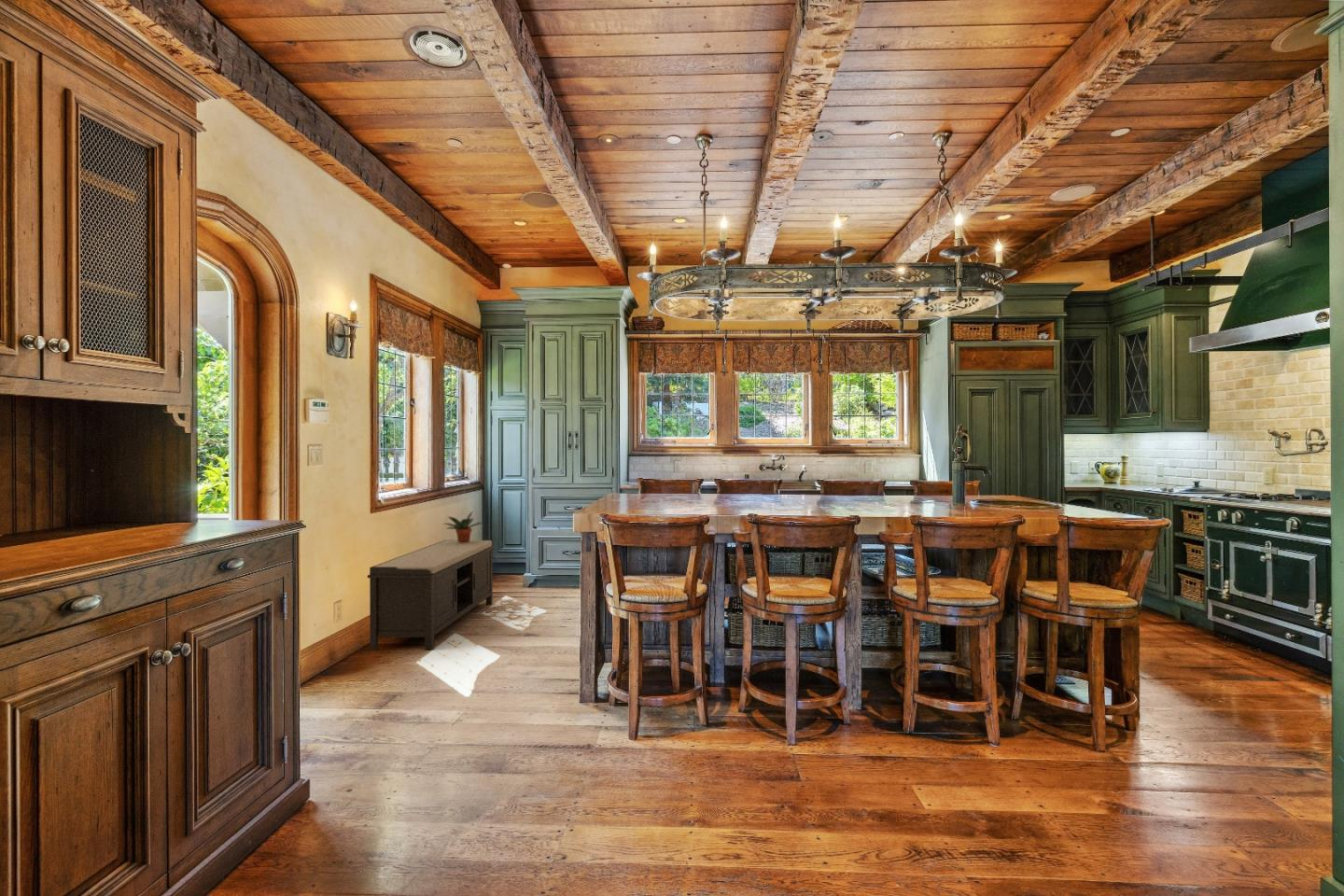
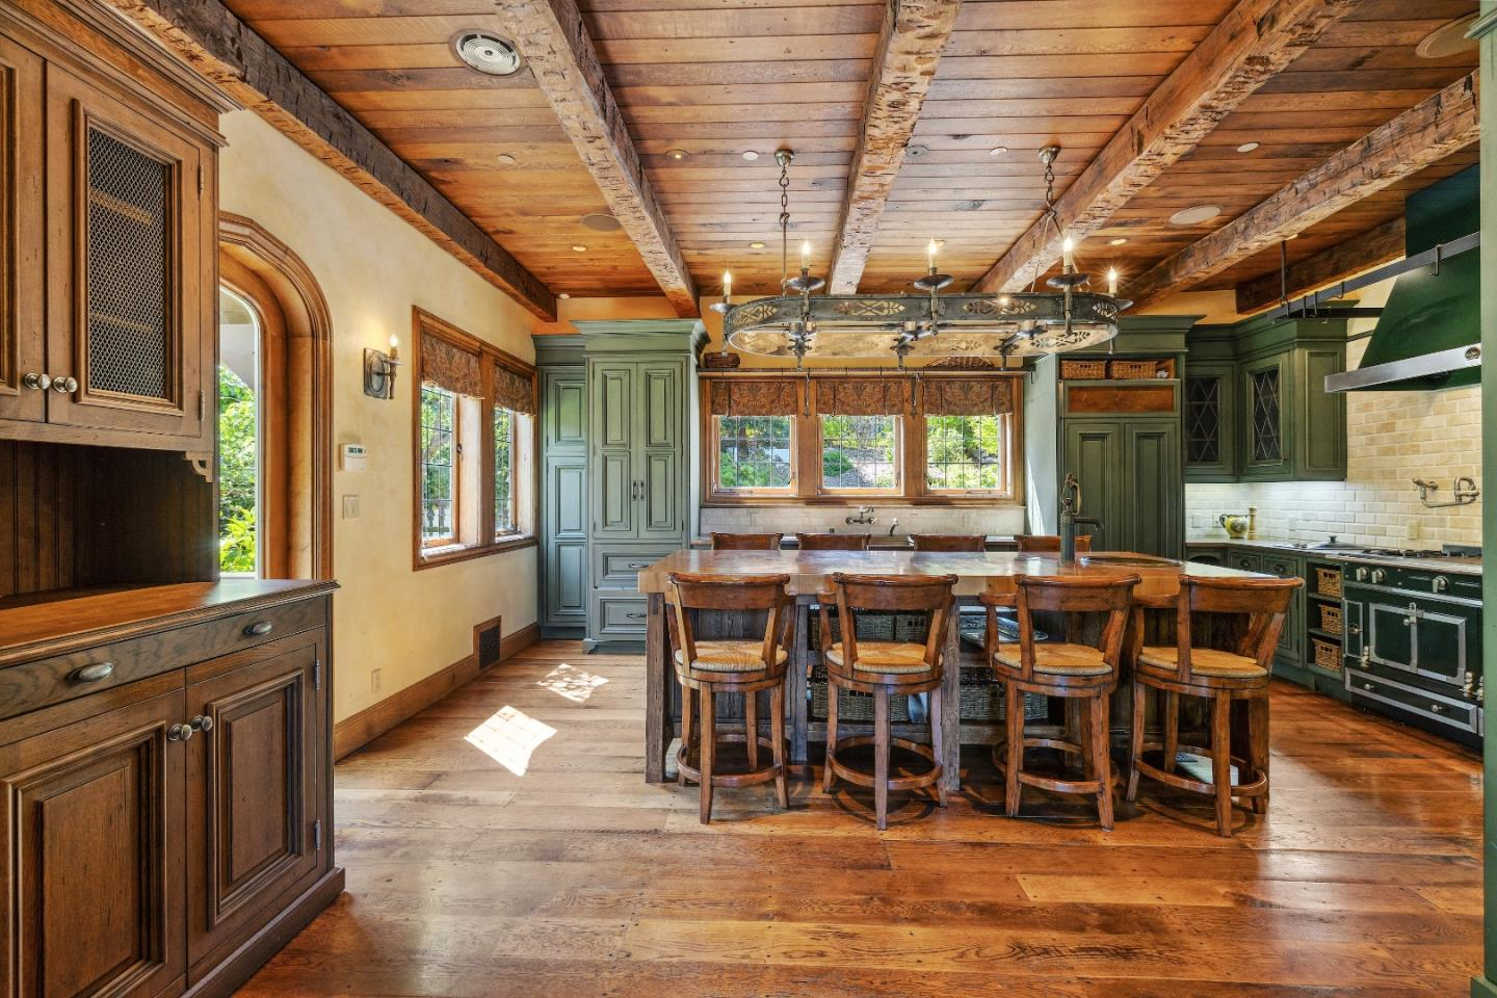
- potted plant [441,510,485,543]
- bench [367,539,495,651]
